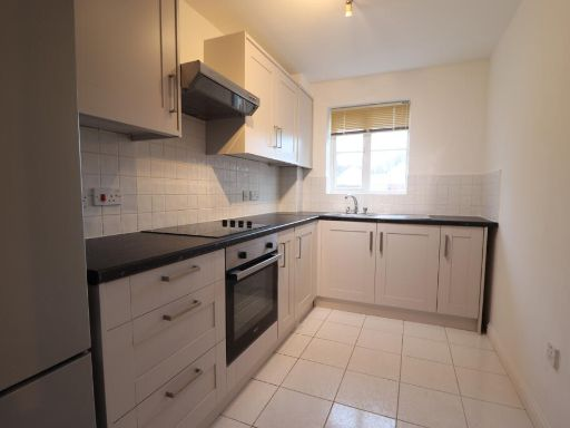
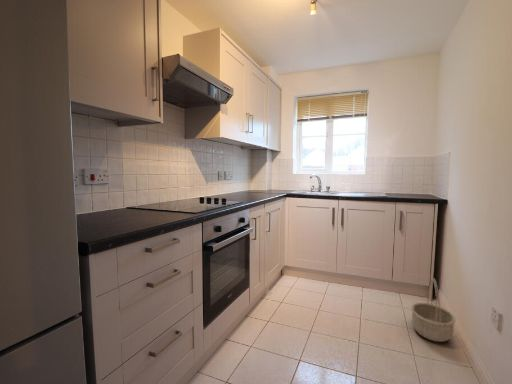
+ basket [410,277,457,343]
